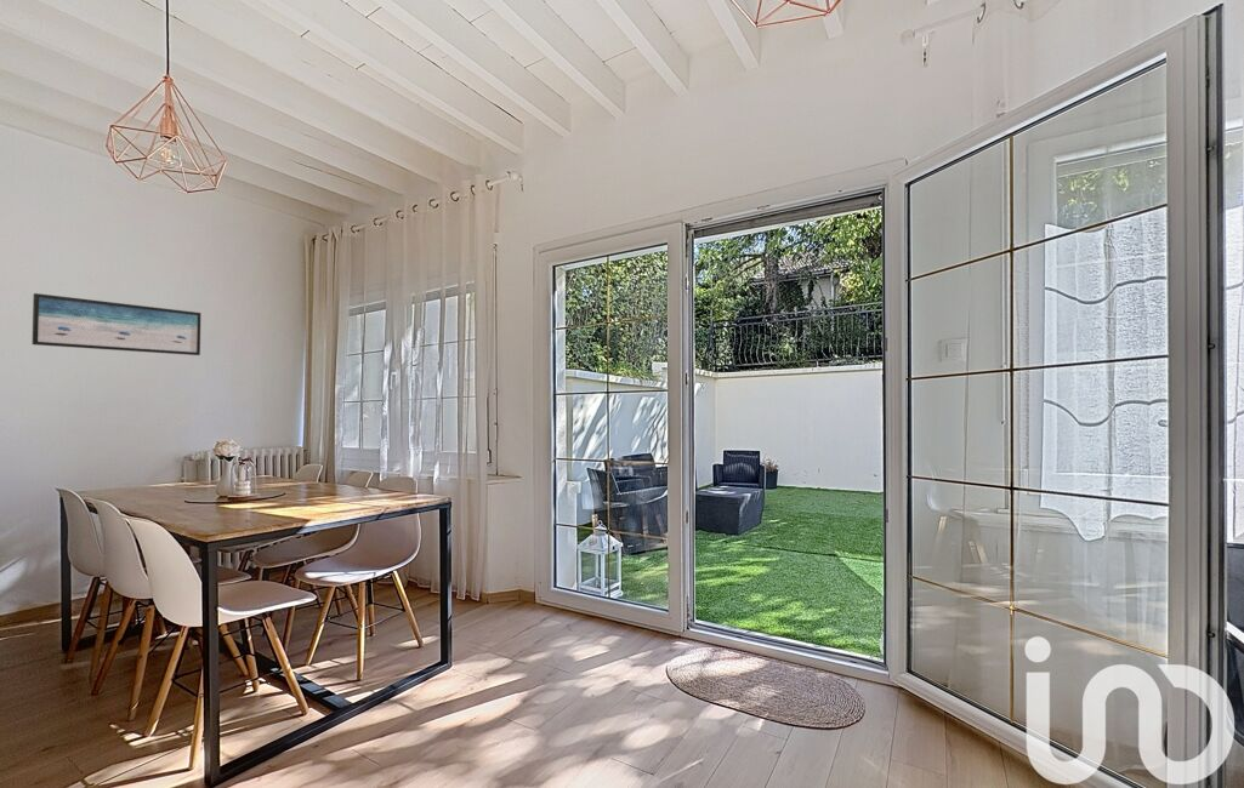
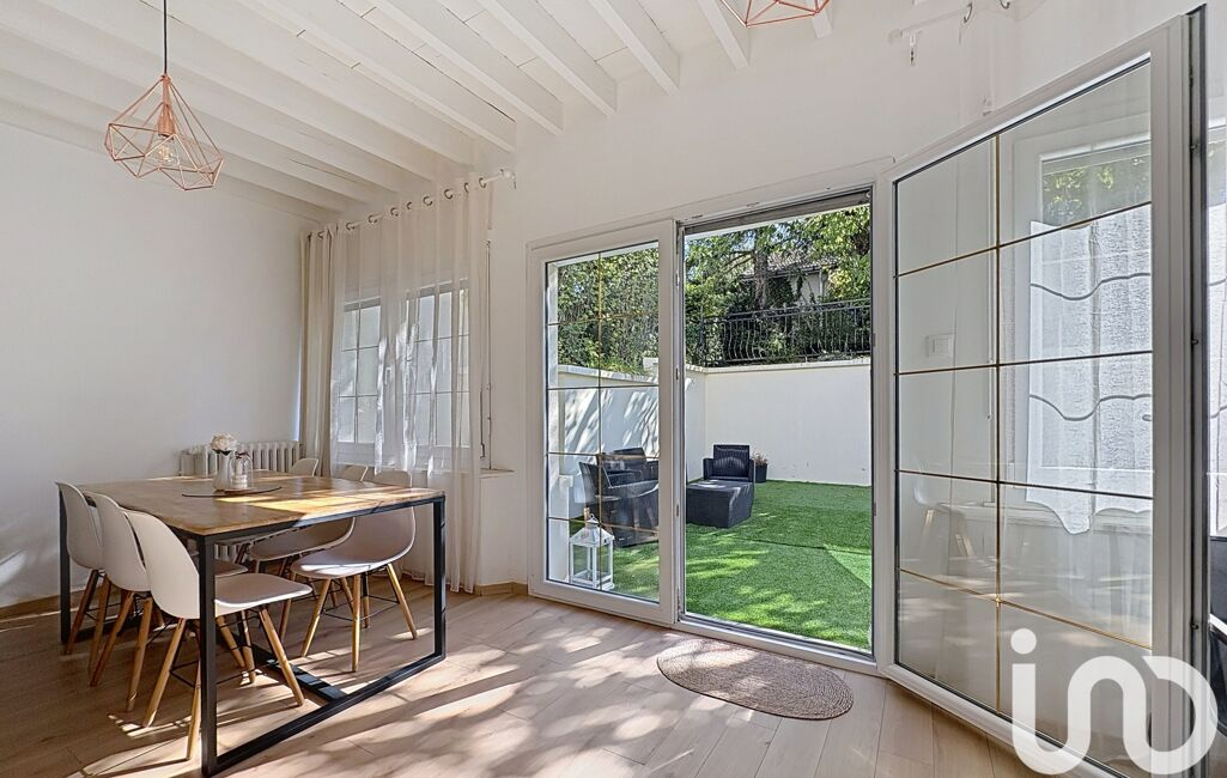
- wall art [32,292,201,356]
